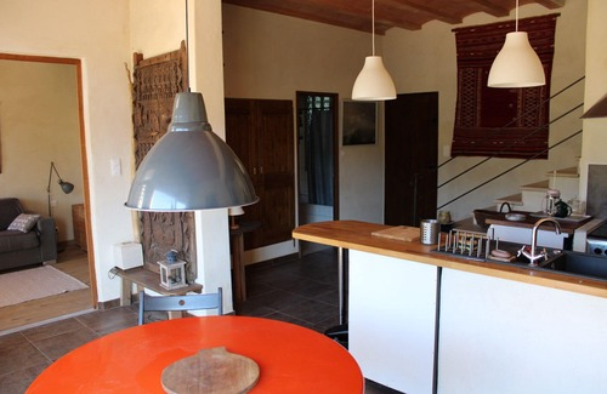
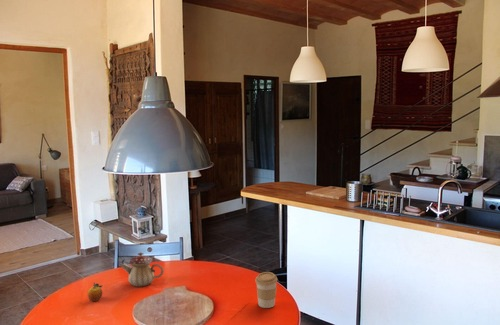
+ teapot [121,252,165,288]
+ fruit [87,282,104,302]
+ coffee cup [255,271,278,309]
